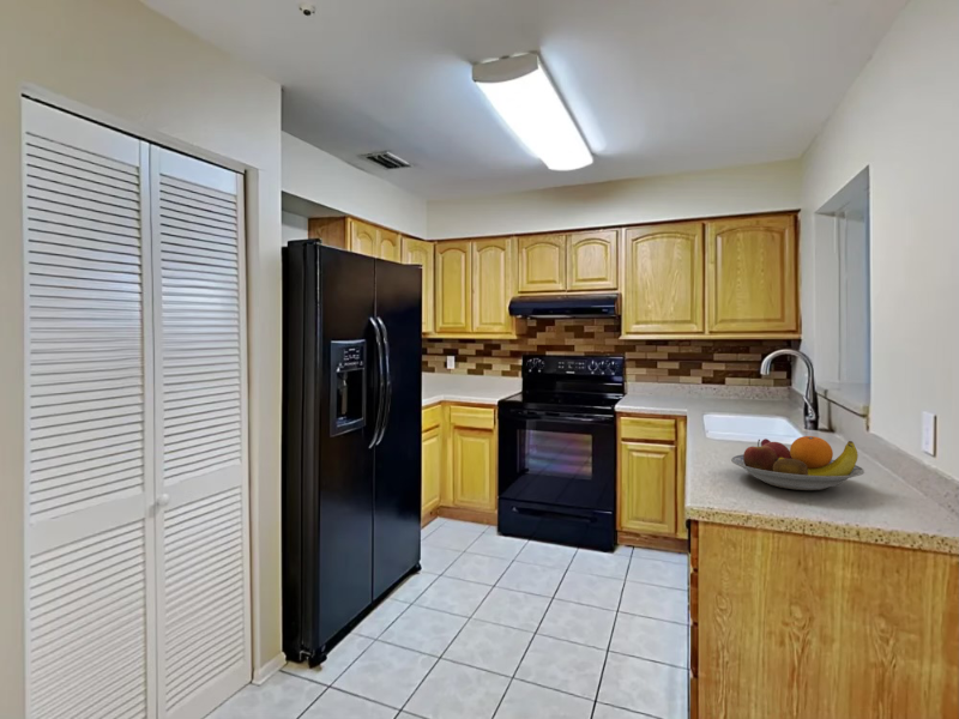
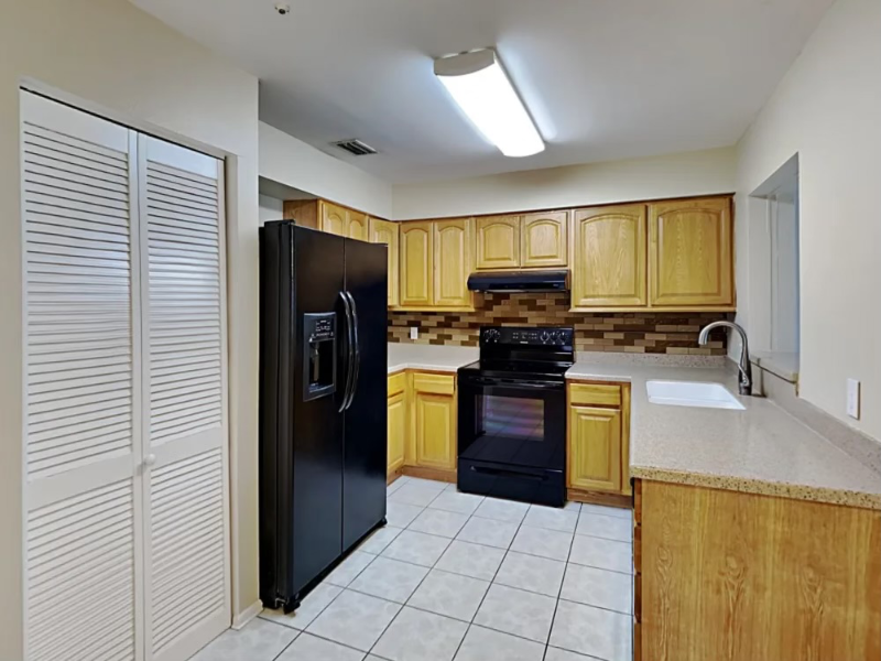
- fruit bowl [730,435,865,491]
